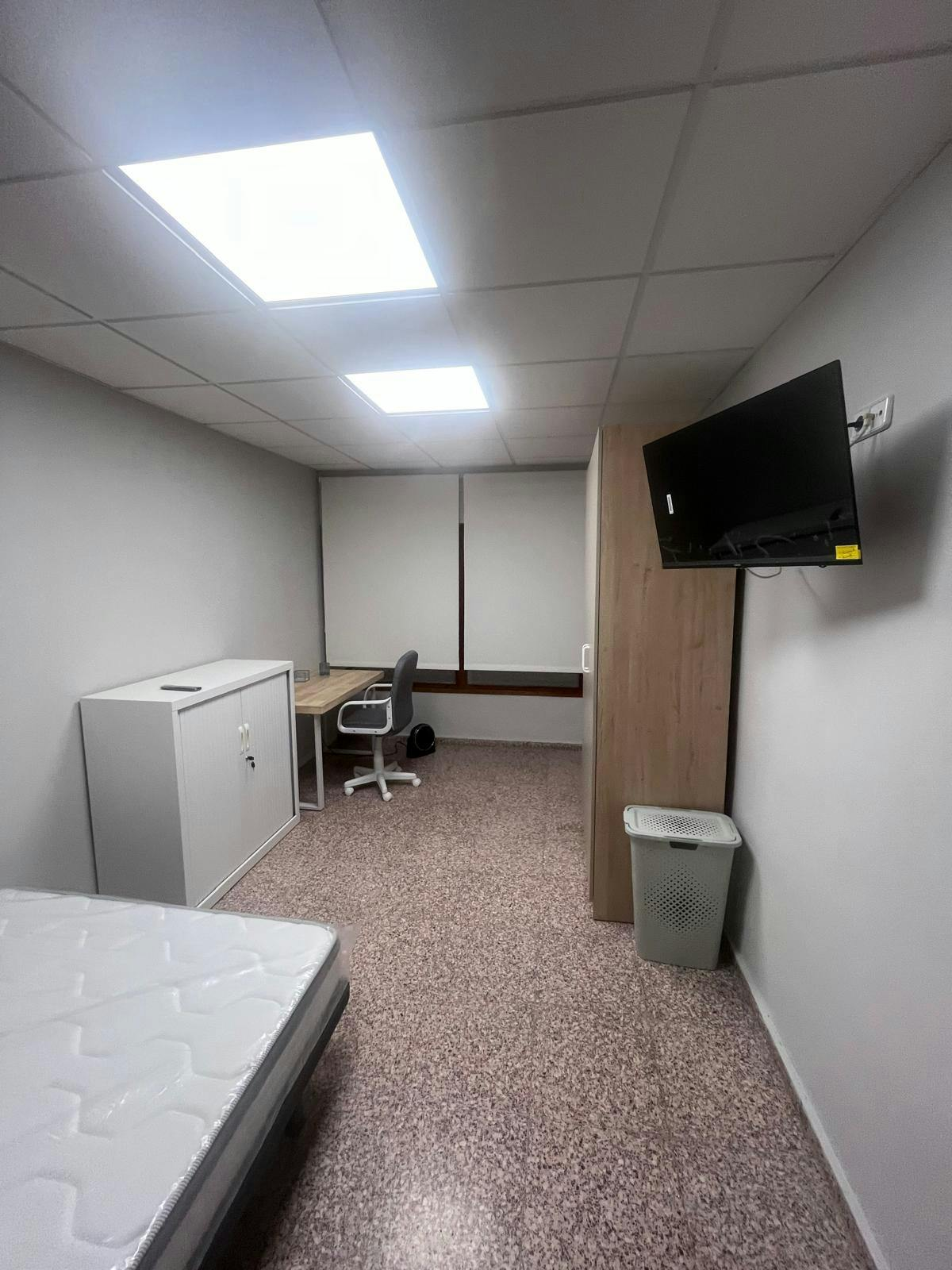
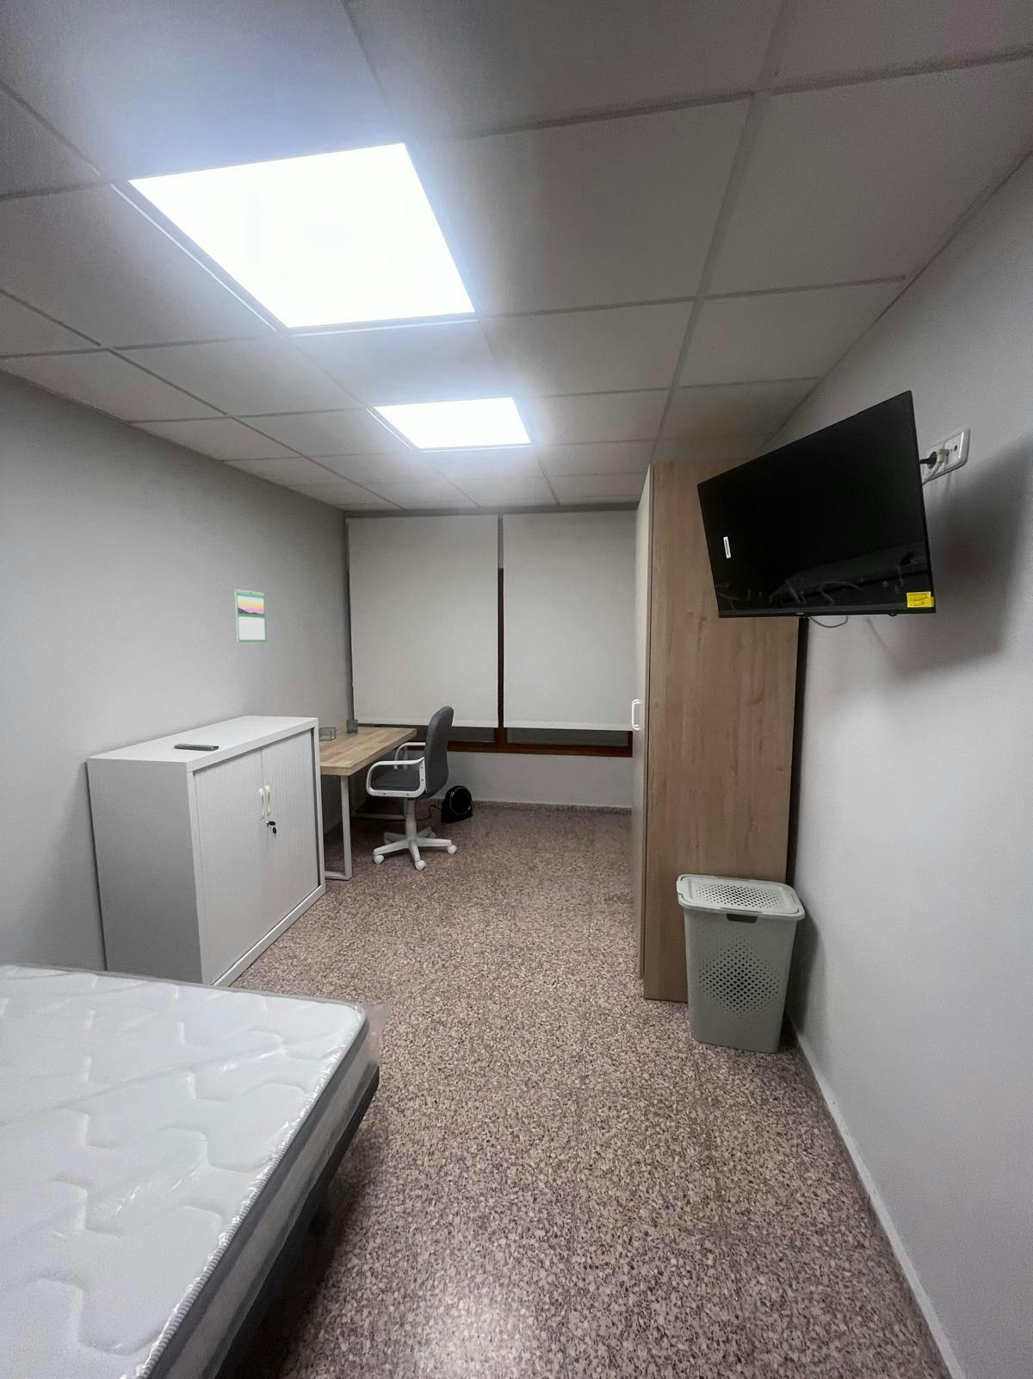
+ calendar [234,589,268,643]
